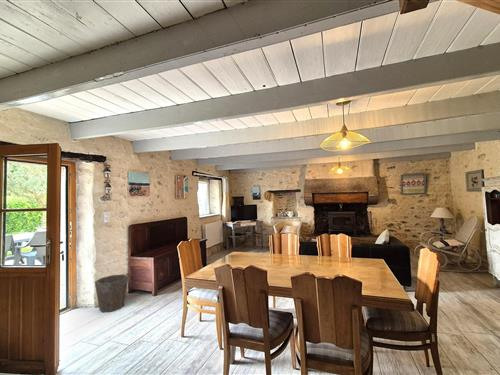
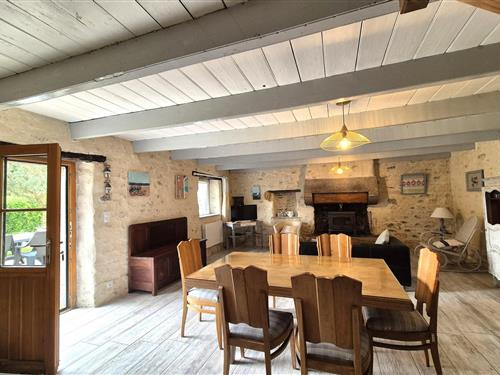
- waste bin [94,274,129,314]
